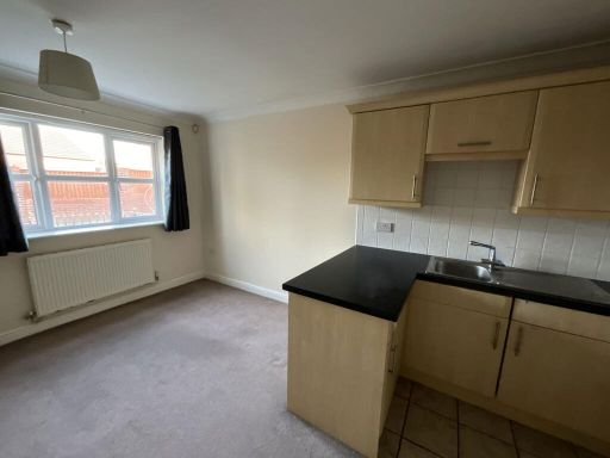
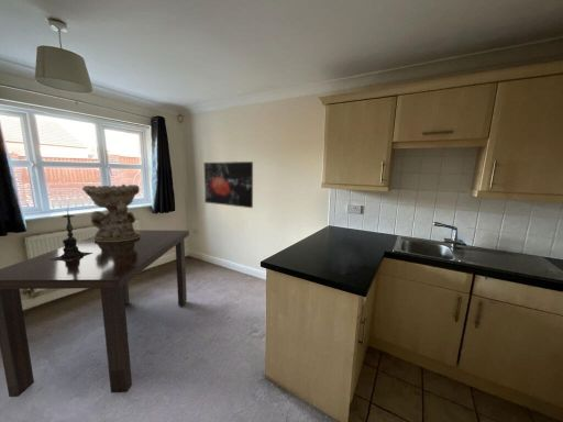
+ dining table [0,229,190,398]
+ candle holder [51,208,92,262]
+ wall art [202,160,254,209]
+ decorative bowl [81,184,141,242]
